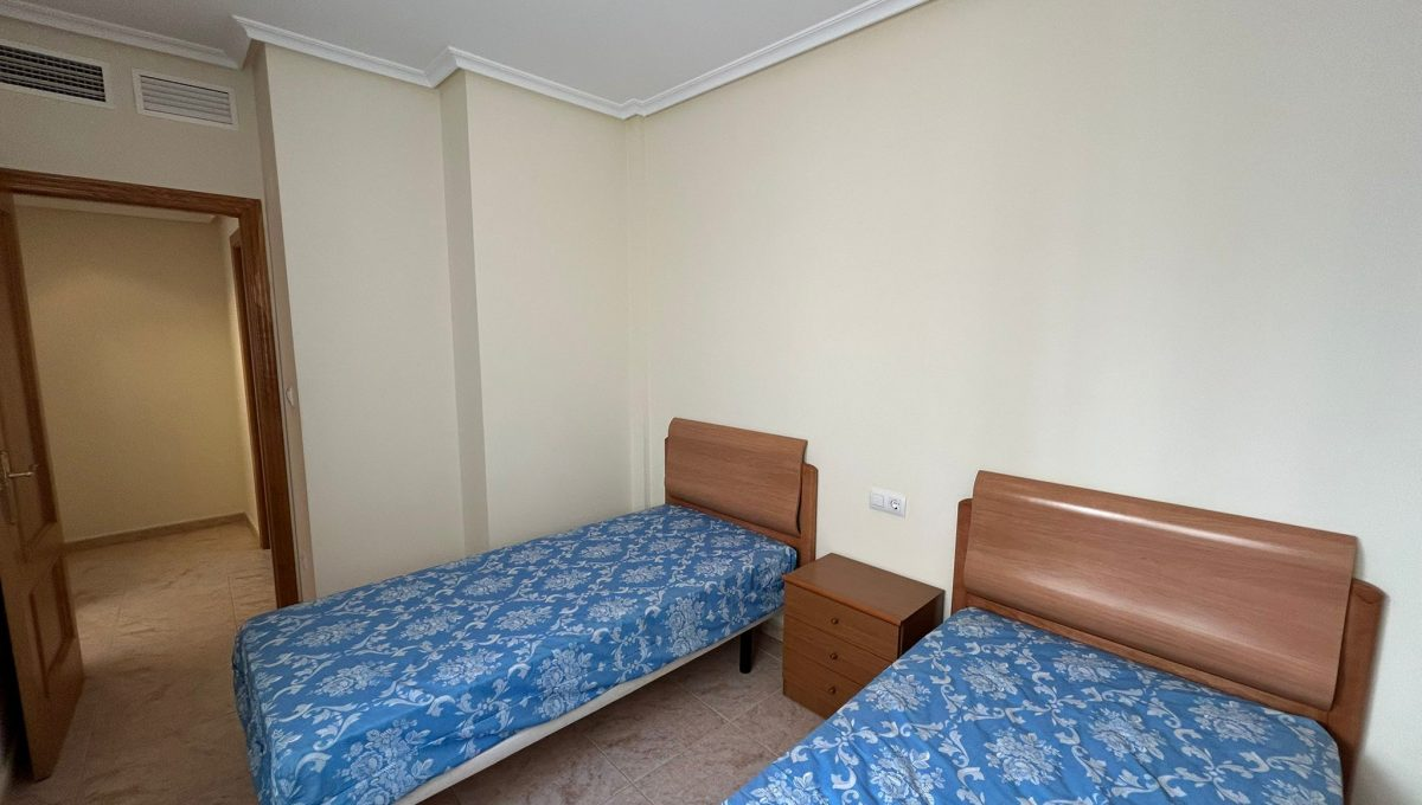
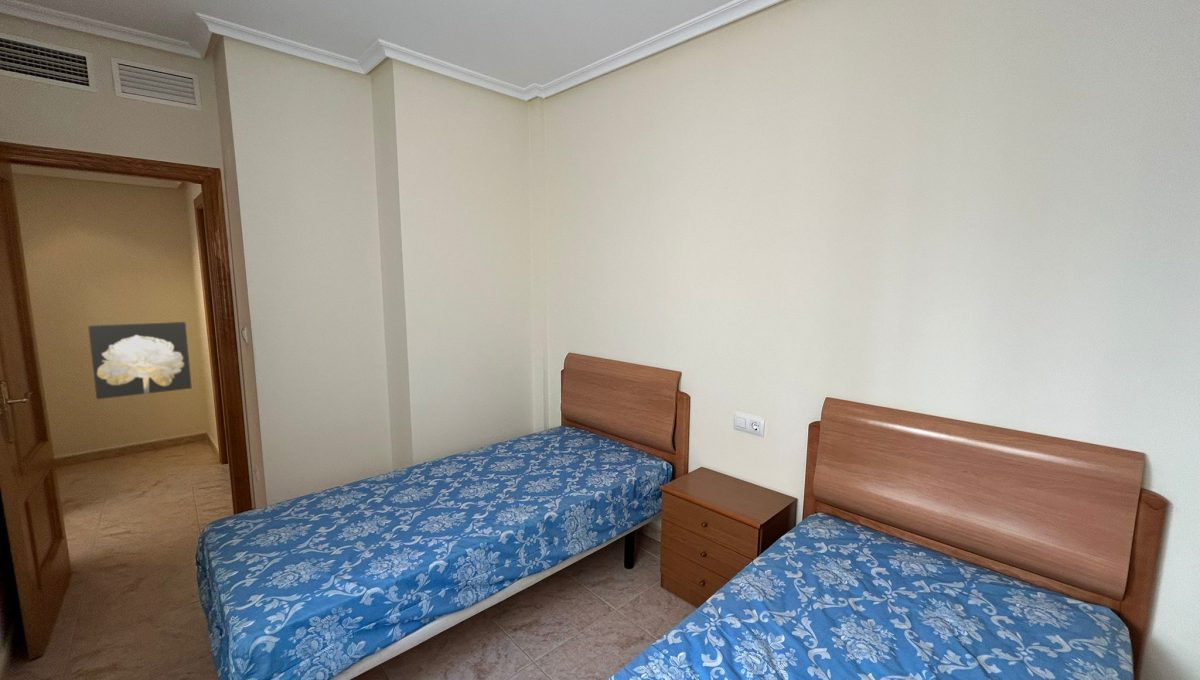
+ wall art [87,321,193,400]
